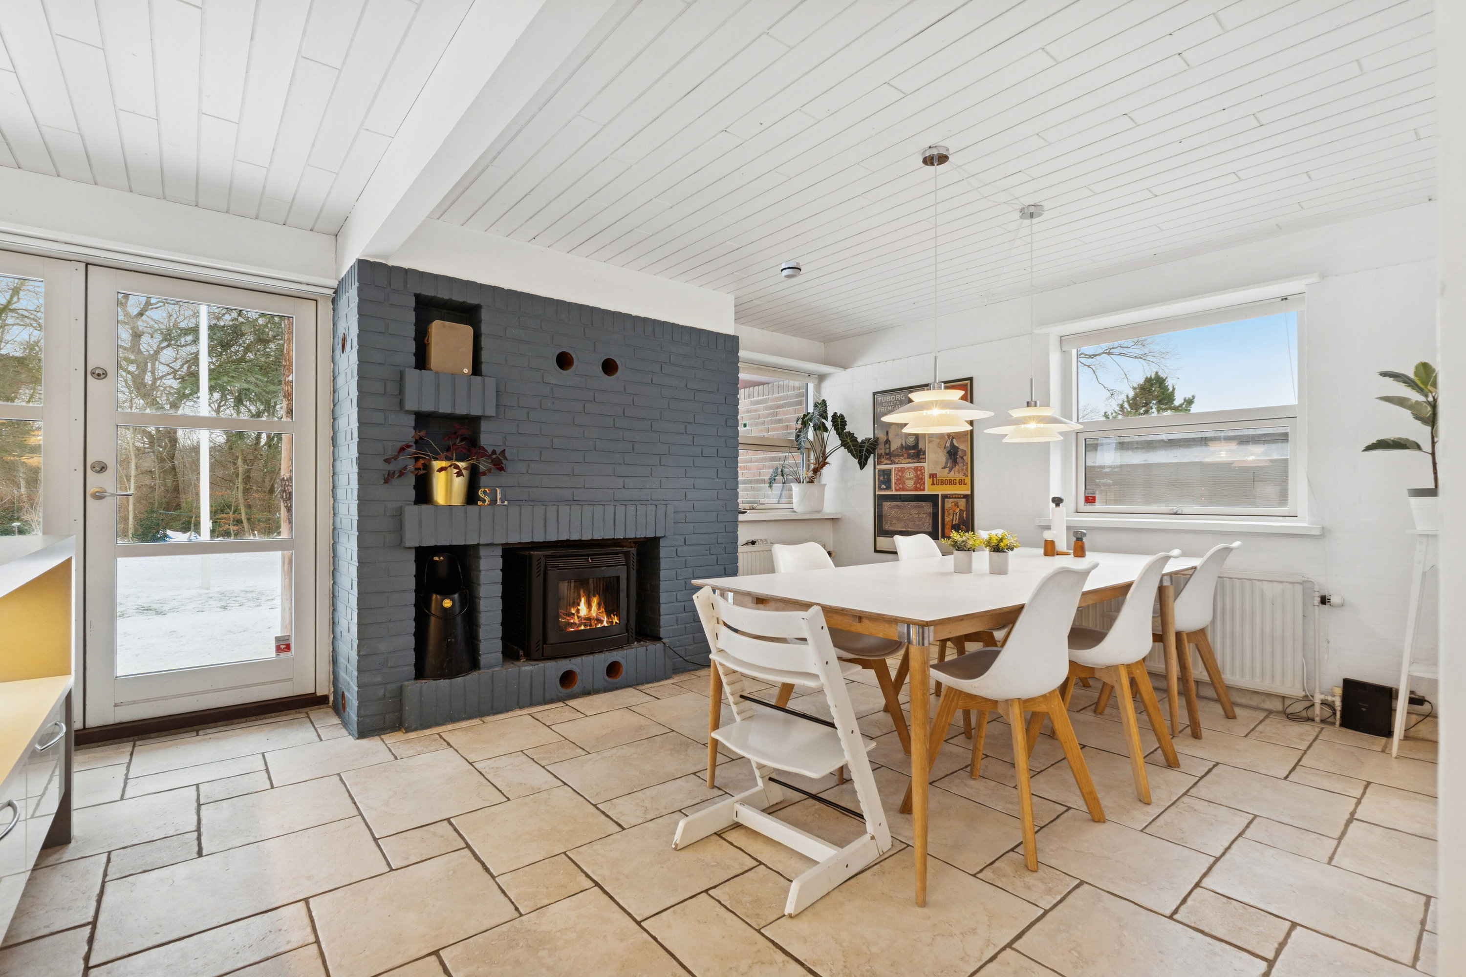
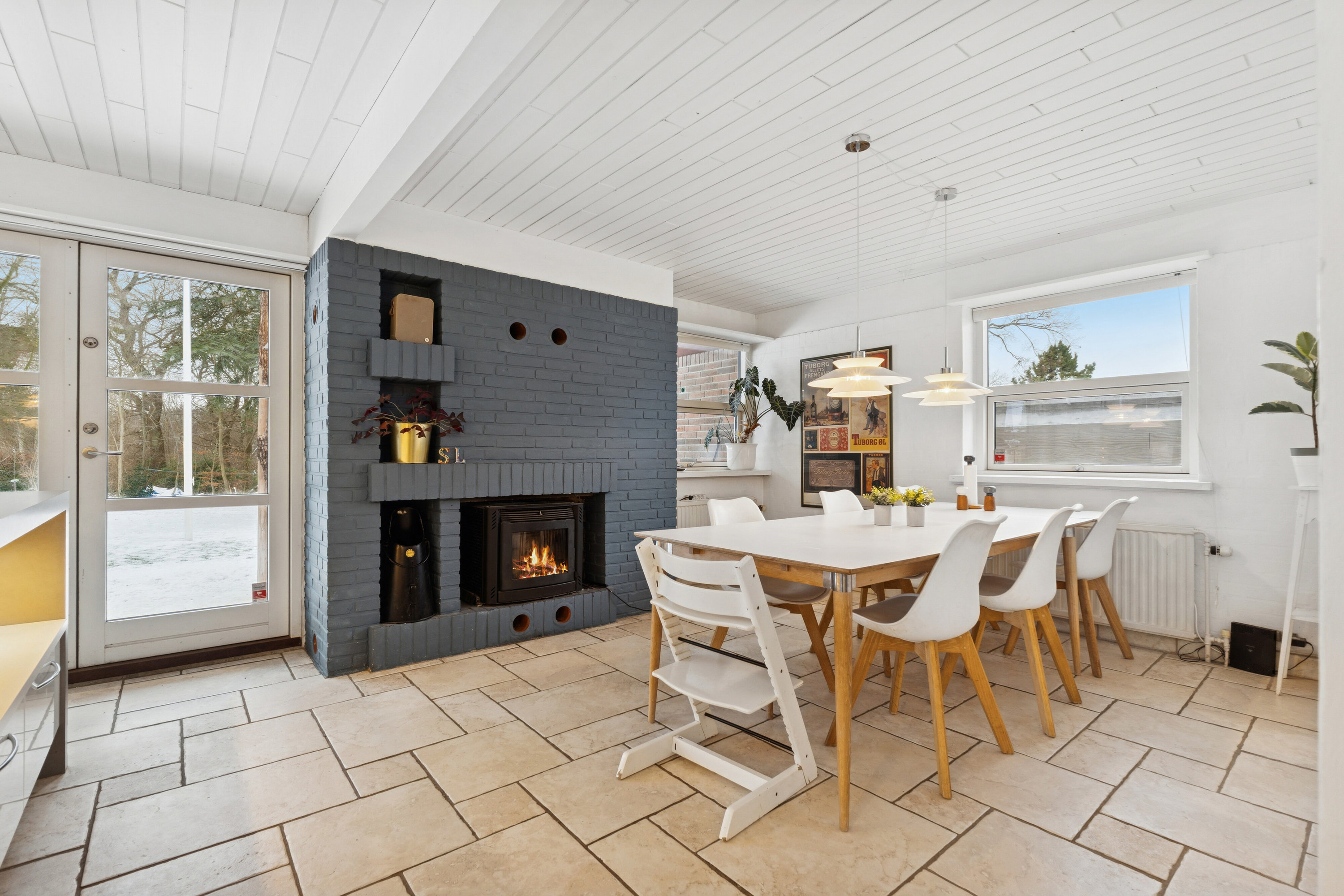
- smoke detector [780,261,802,279]
